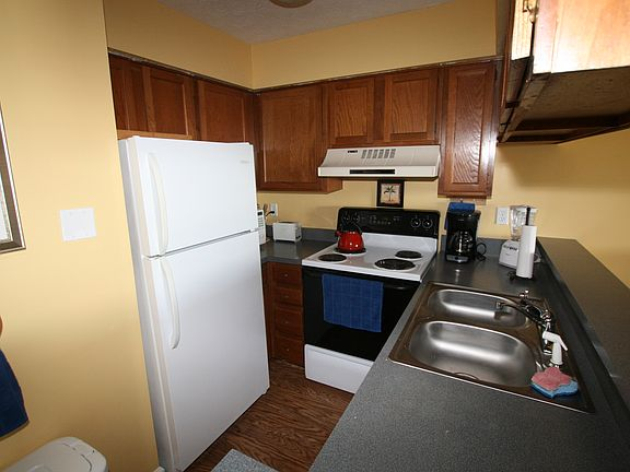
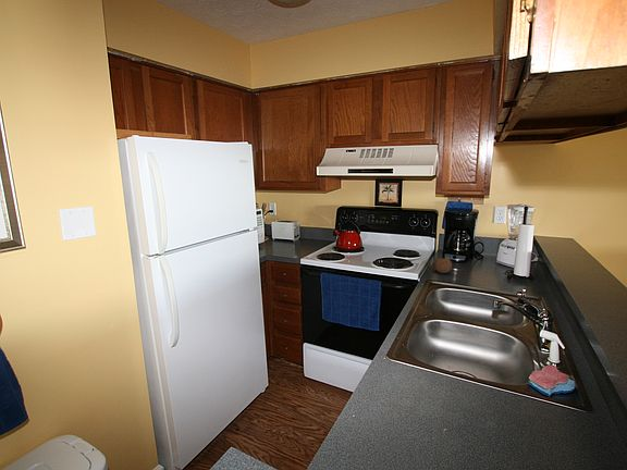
+ fruit [433,255,453,274]
